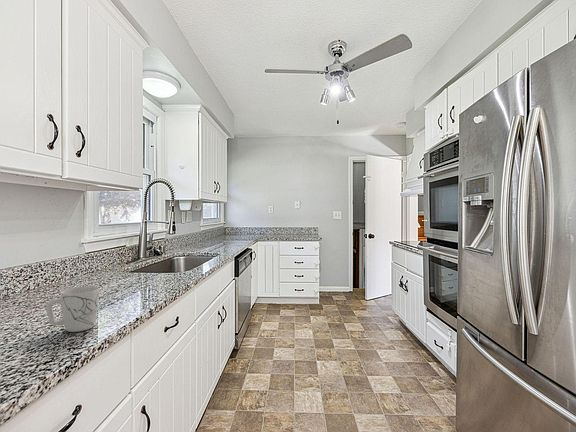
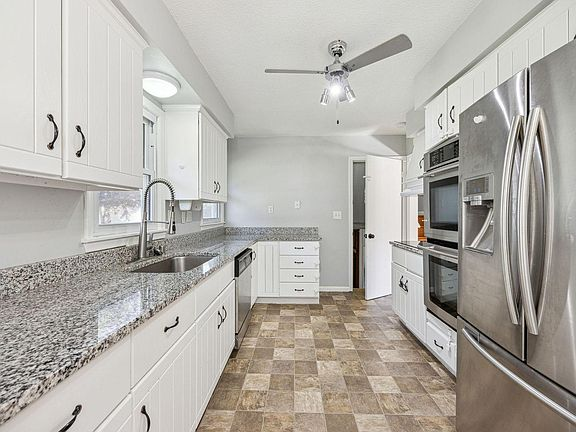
- mug [45,285,100,333]
